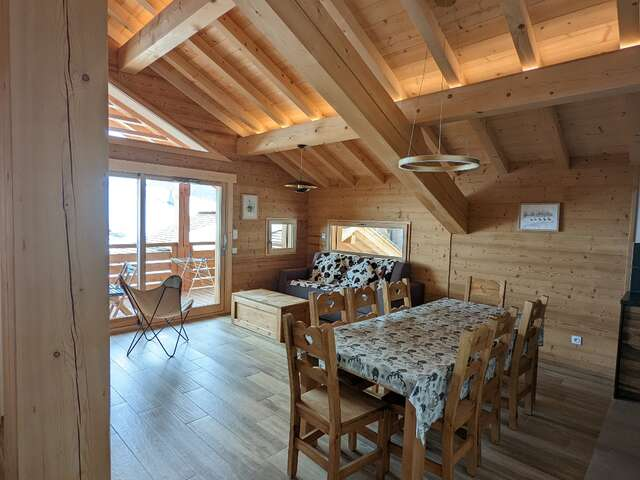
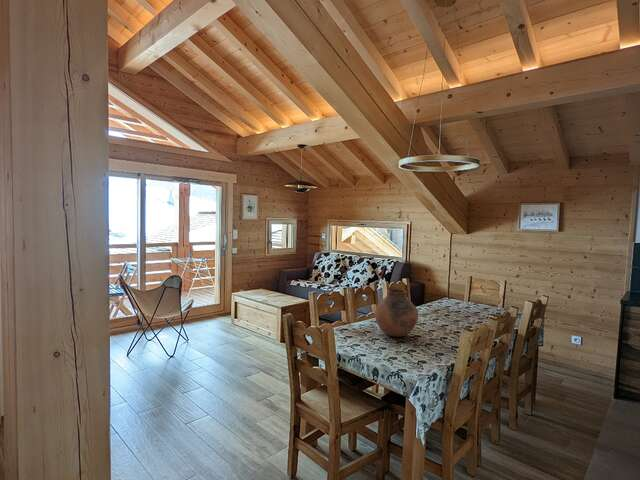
+ vase [373,288,419,338]
